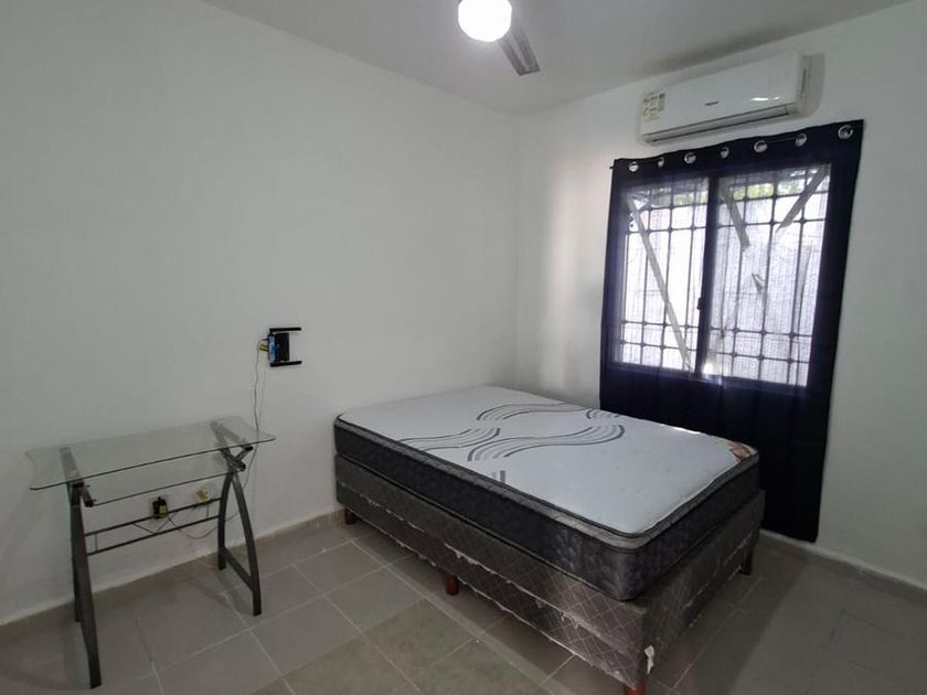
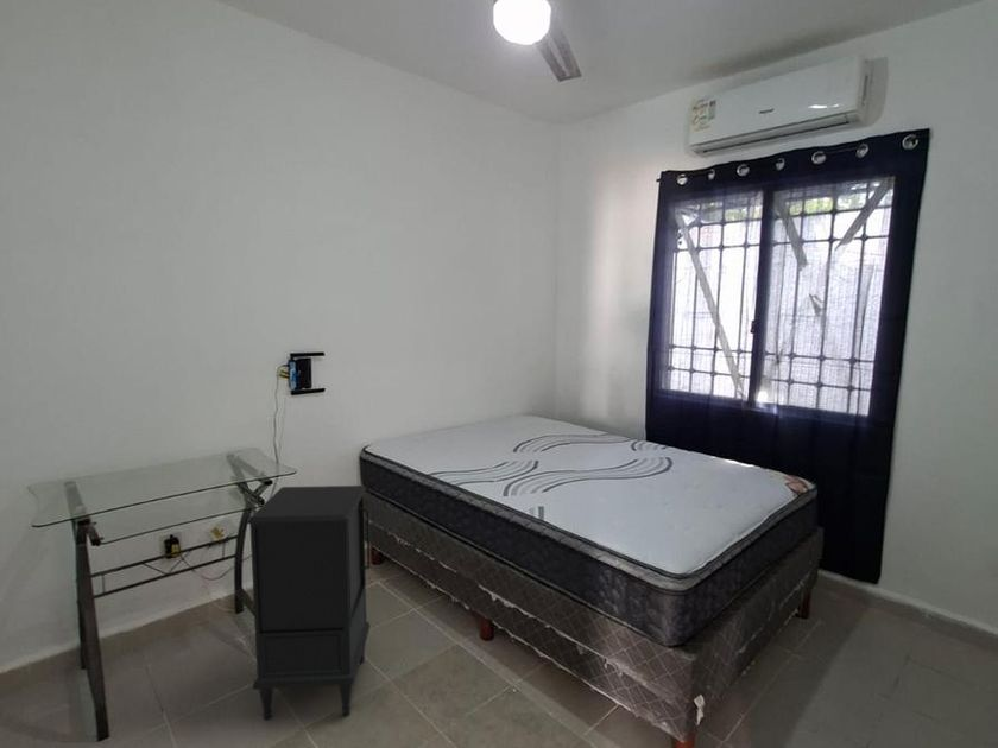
+ nightstand [246,484,371,721]
